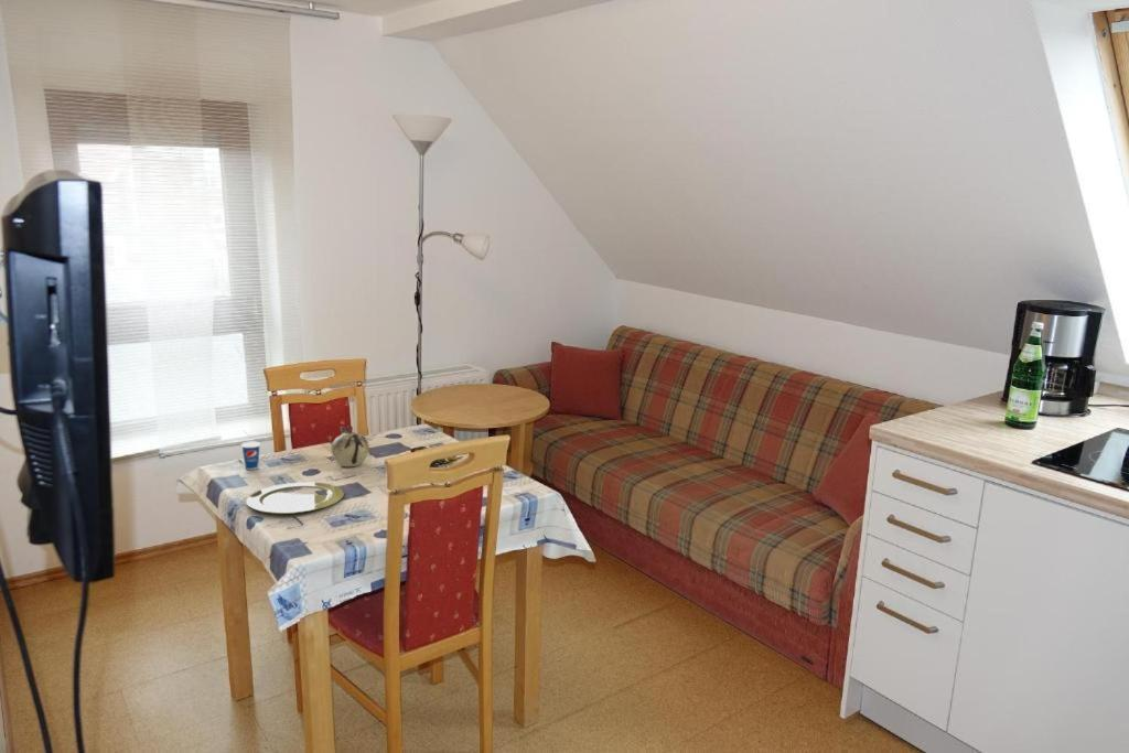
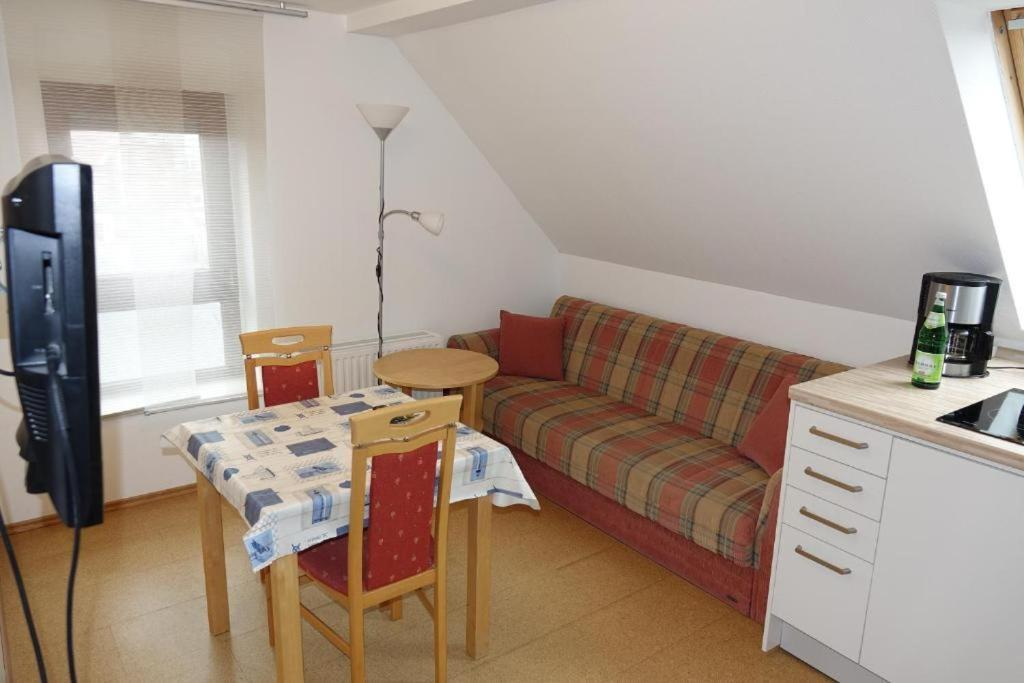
- plate [245,481,345,515]
- teapot [330,424,370,467]
- cup [240,430,261,471]
